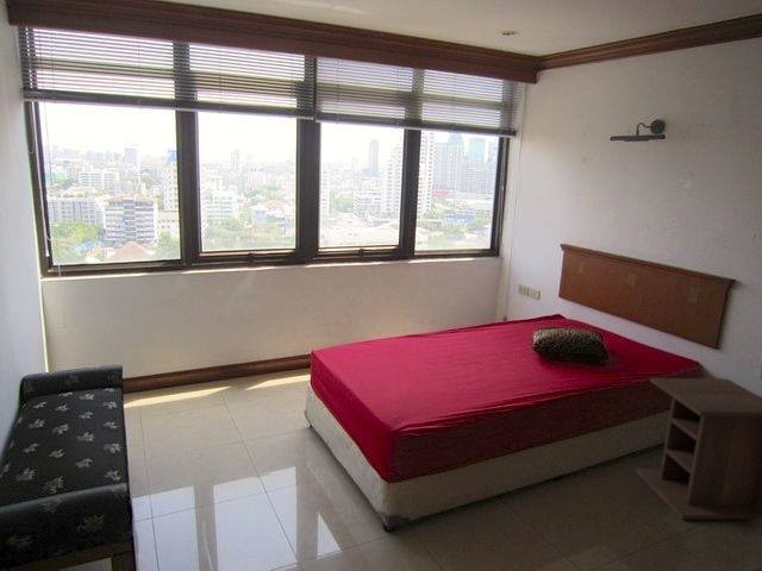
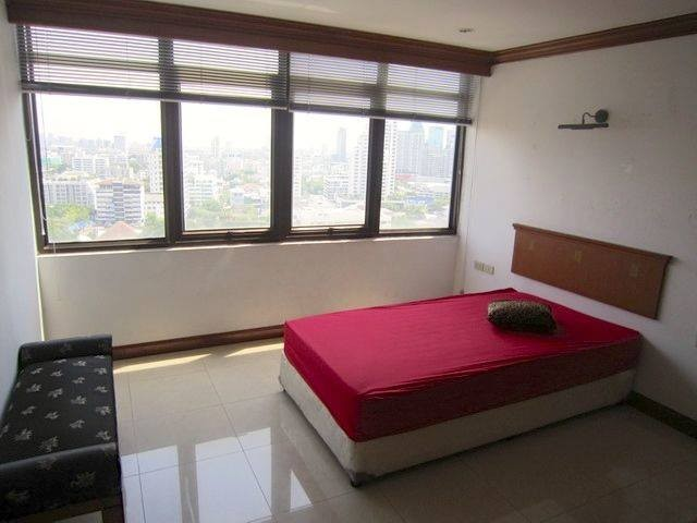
- nightstand [635,377,762,521]
